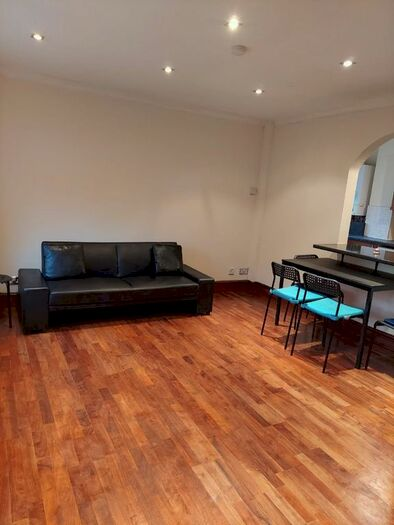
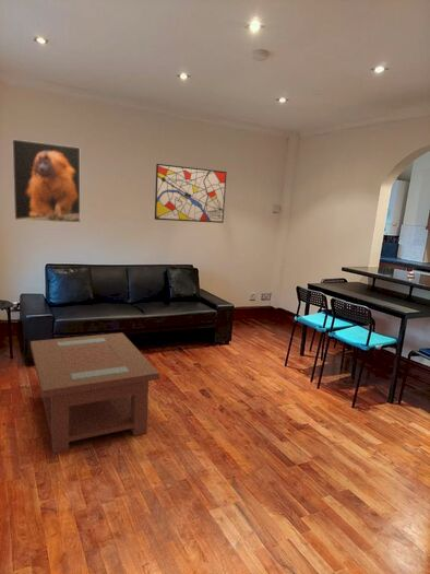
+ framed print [11,138,81,224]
+ coffee table [29,331,160,455]
+ wall art [154,163,228,224]
